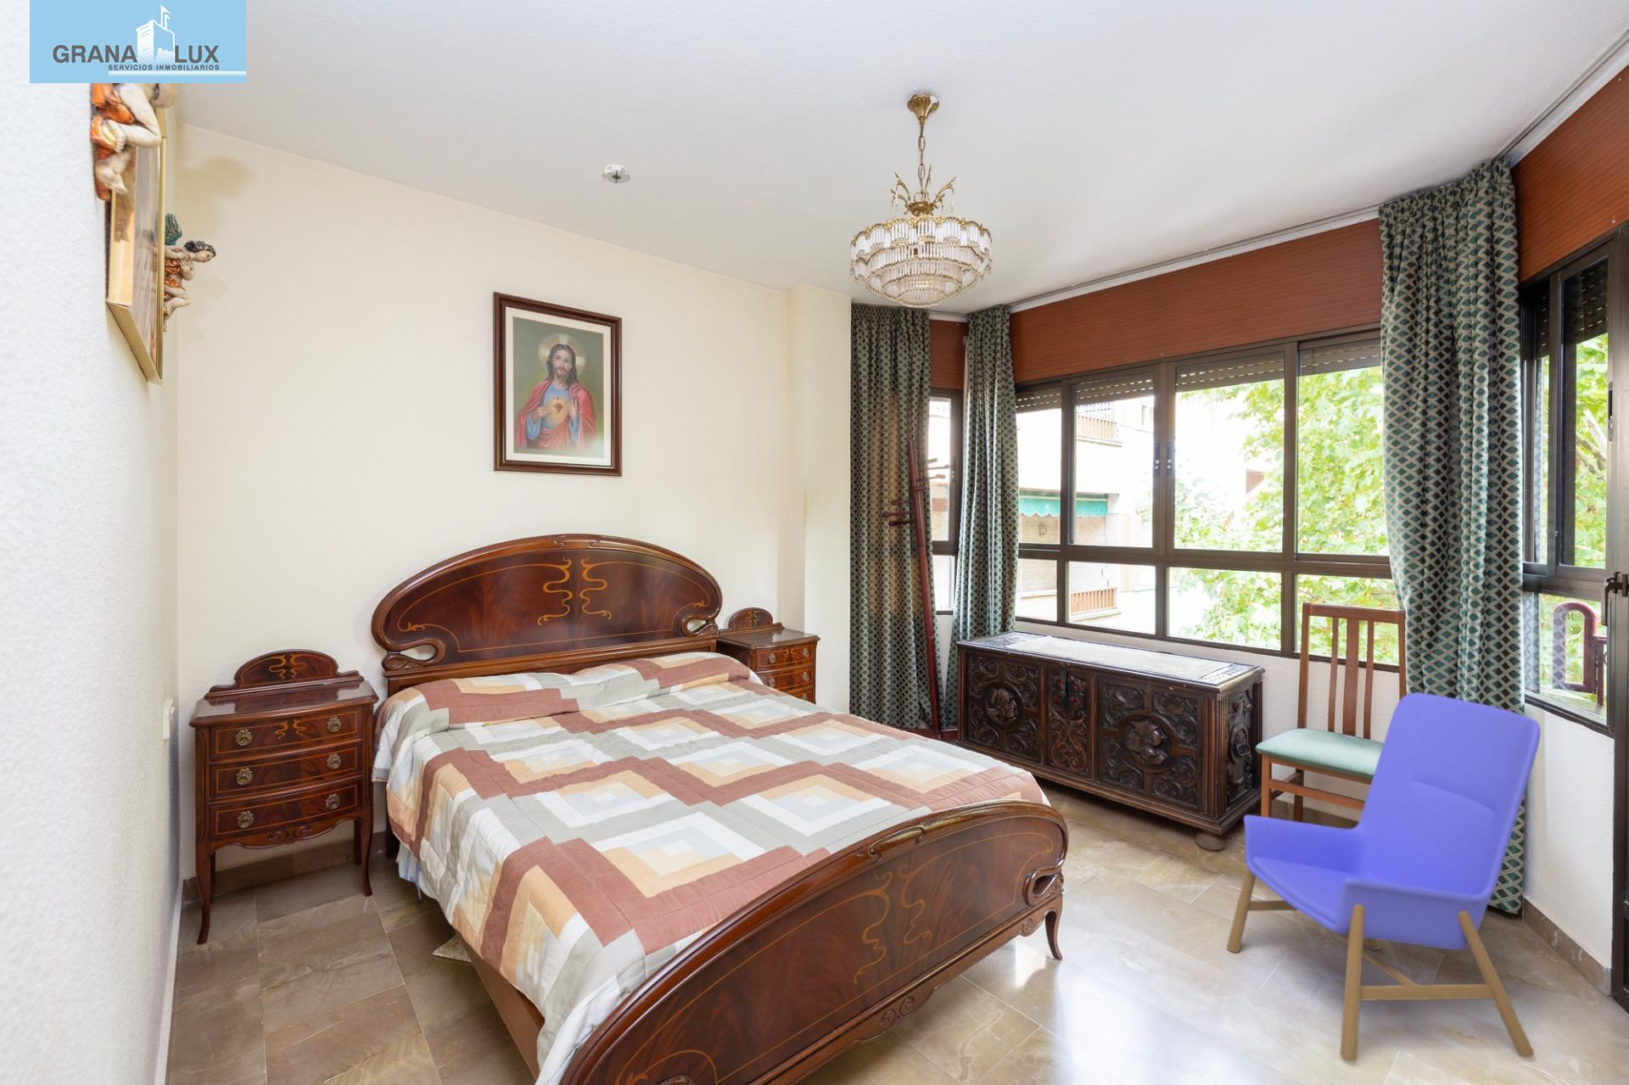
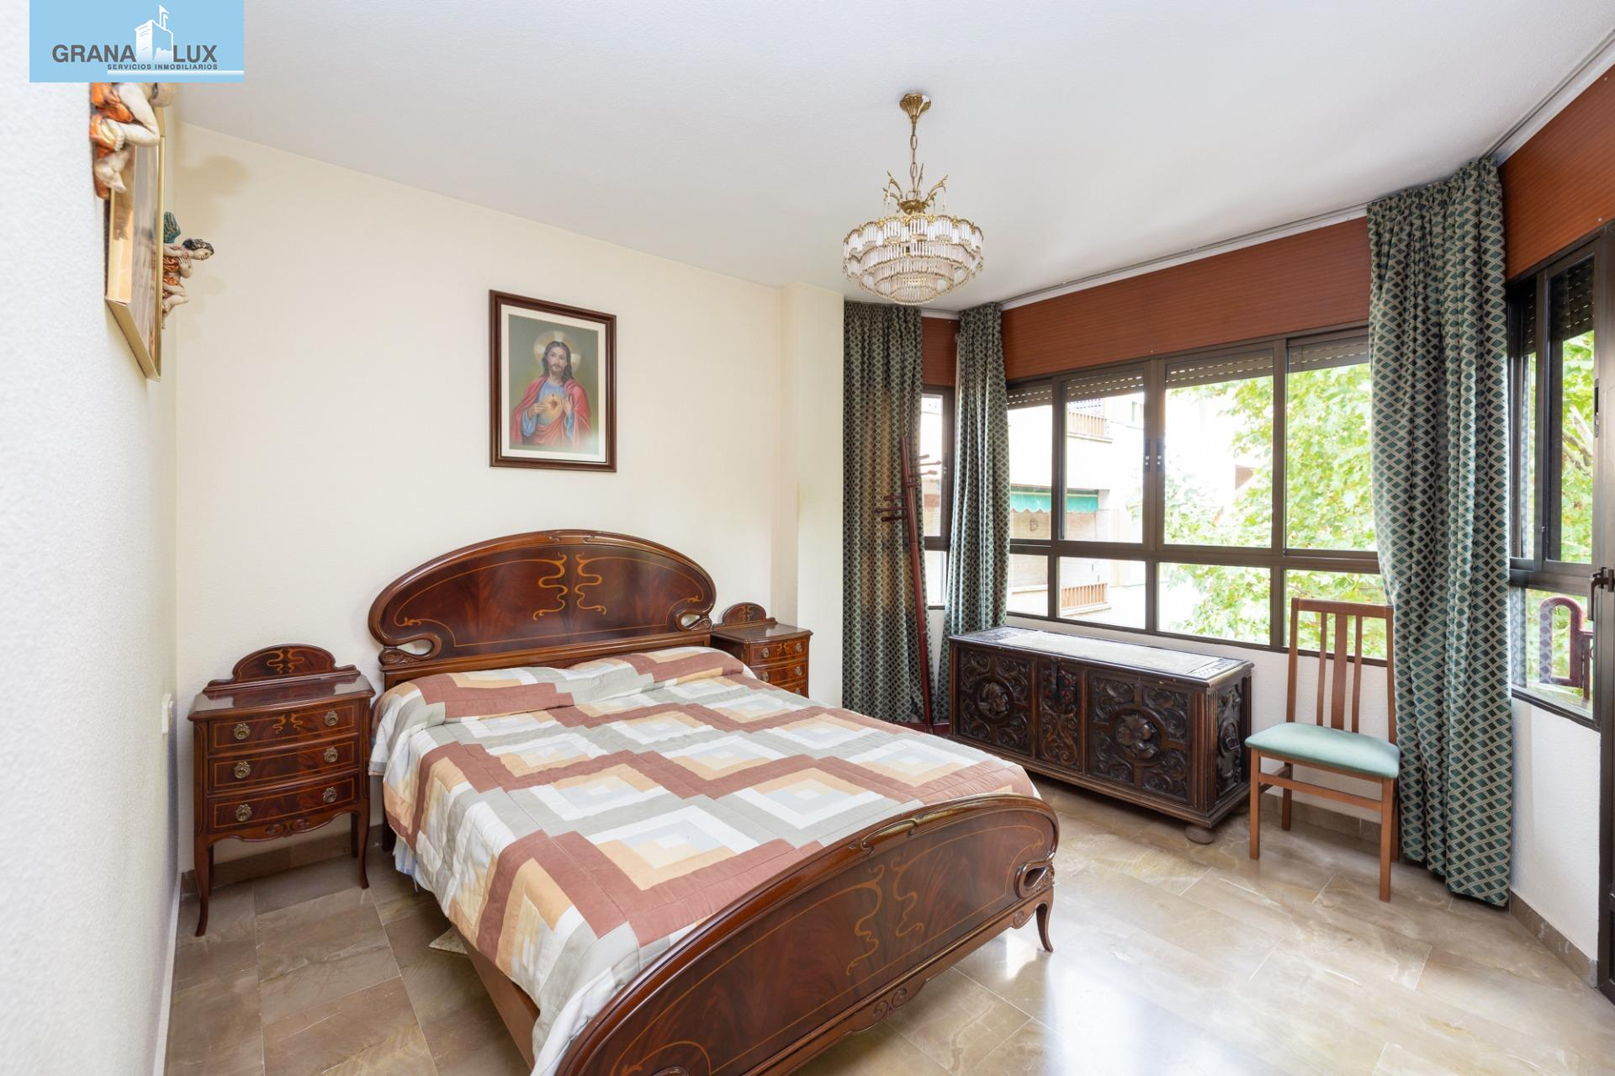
- armchair [1226,693,1542,1062]
- smoke detector [600,163,631,184]
